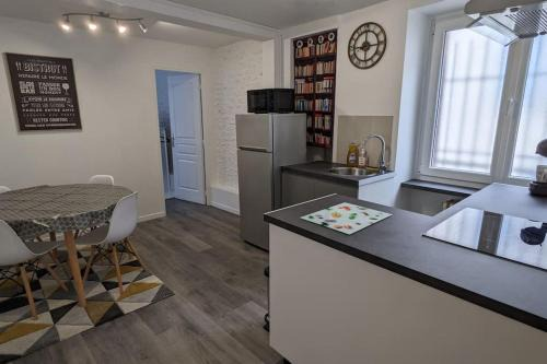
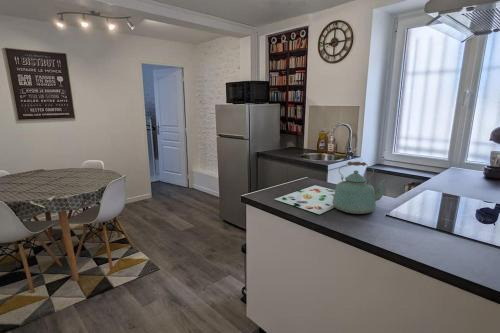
+ kettle [331,161,388,215]
